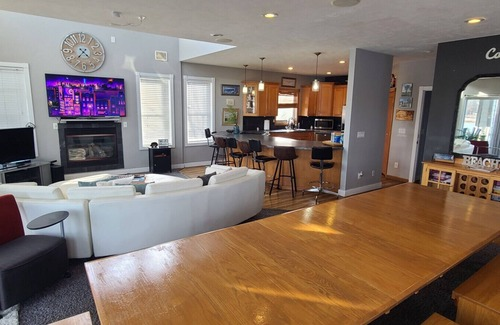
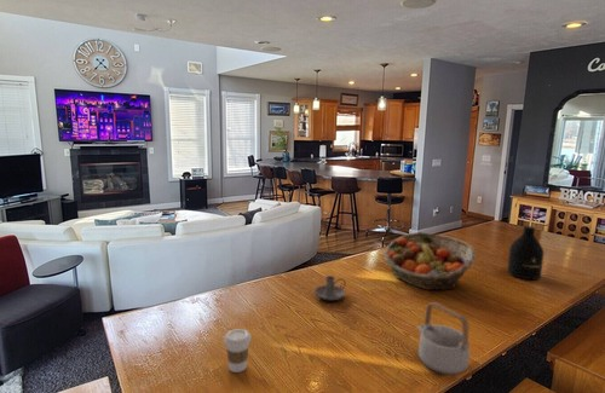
+ coffee cup [223,328,252,374]
+ teapot [416,301,471,376]
+ candle holder [313,274,347,301]
+ bottle [506,225,544,281]
+ fruit basket [382,231,477,291]
